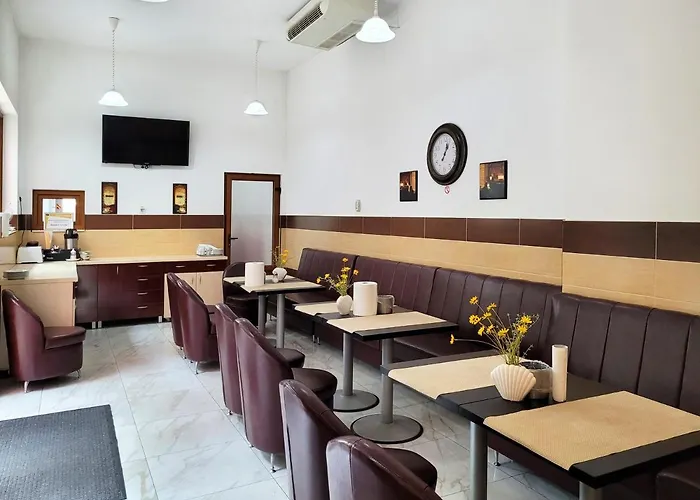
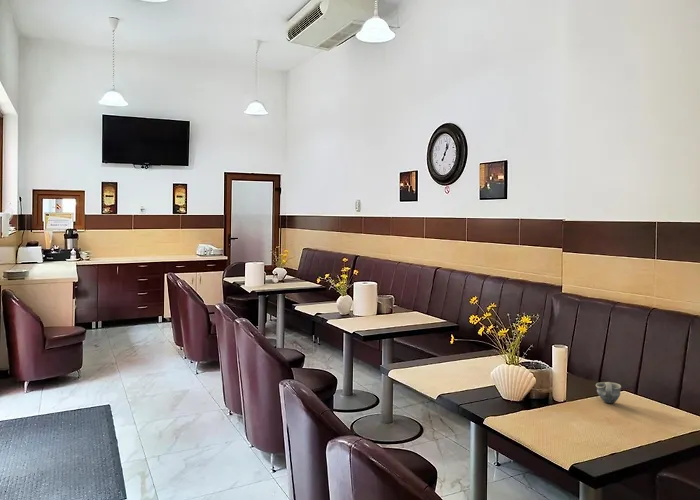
+ cup [595,381,622,404]
